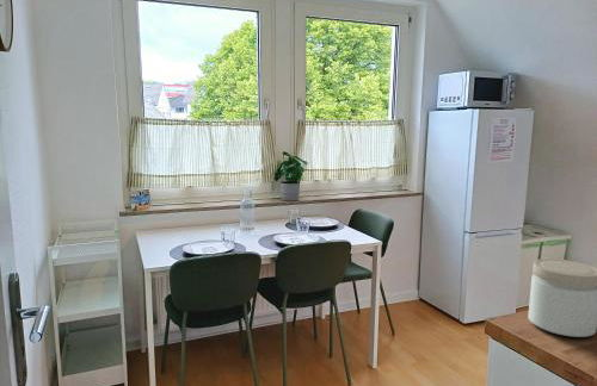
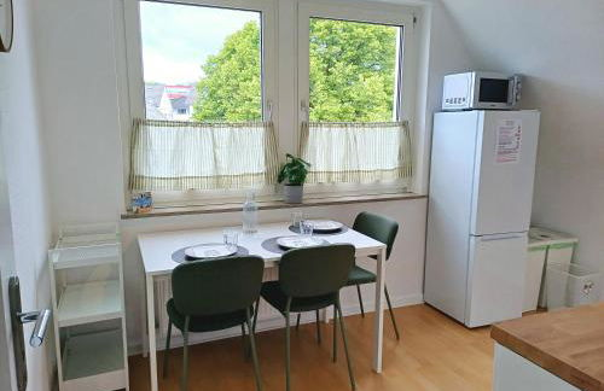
- jar [527,257,597,338]
